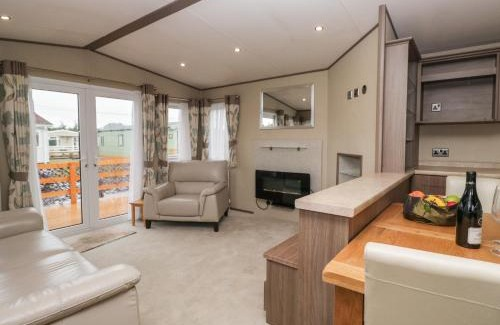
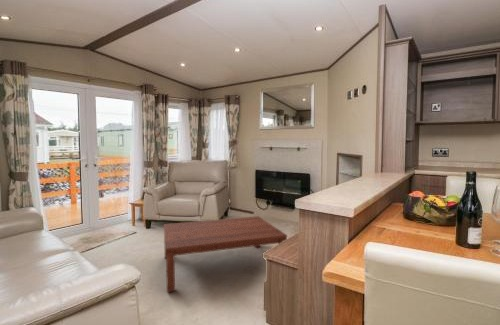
+ coffee table [163,215,288,293]
